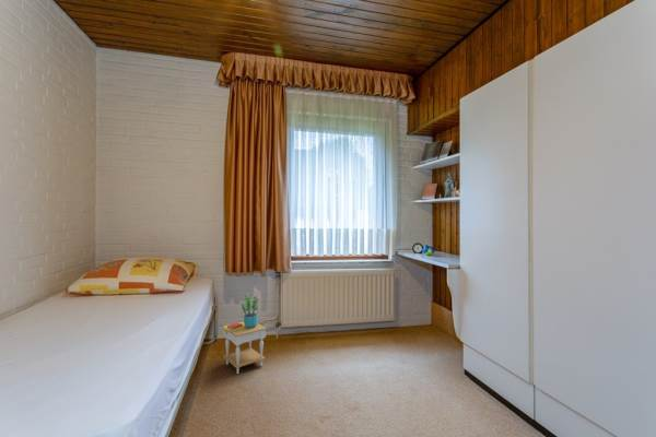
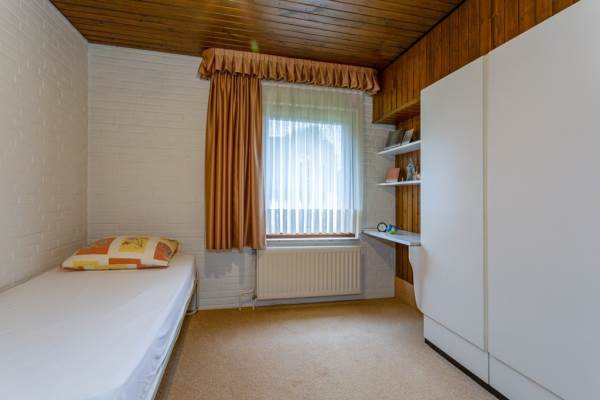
- side table [221,294,268,375]
